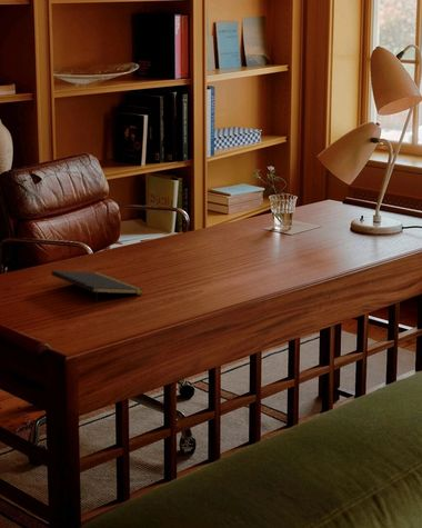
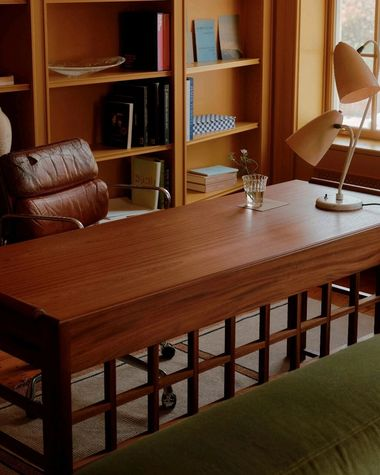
- notepad [50,270,144,306]
